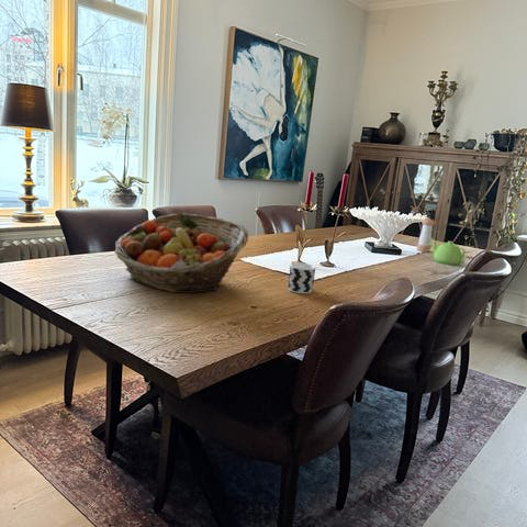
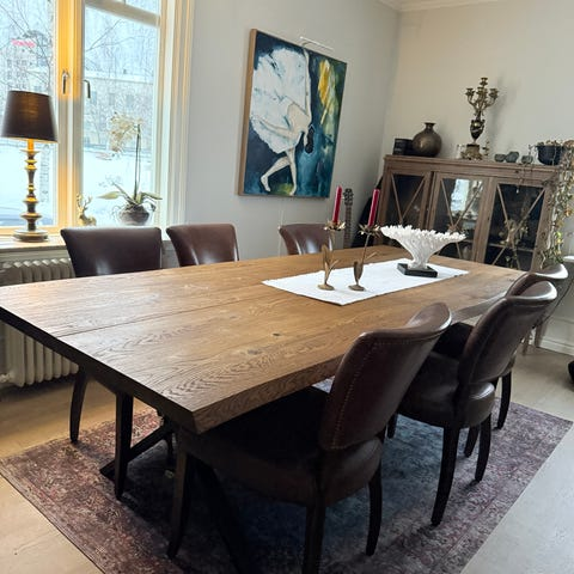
- cup [287,261,316,294]
- pepper shaker [416,216,436,253]
- fruit basket [113,212,249,294]
- teapot [431,237,467,266]
